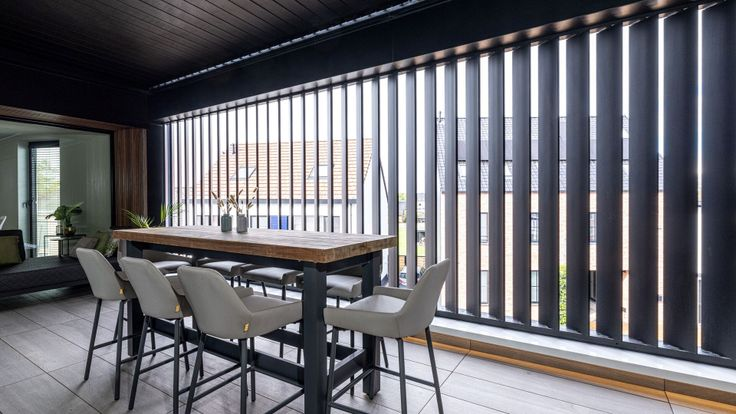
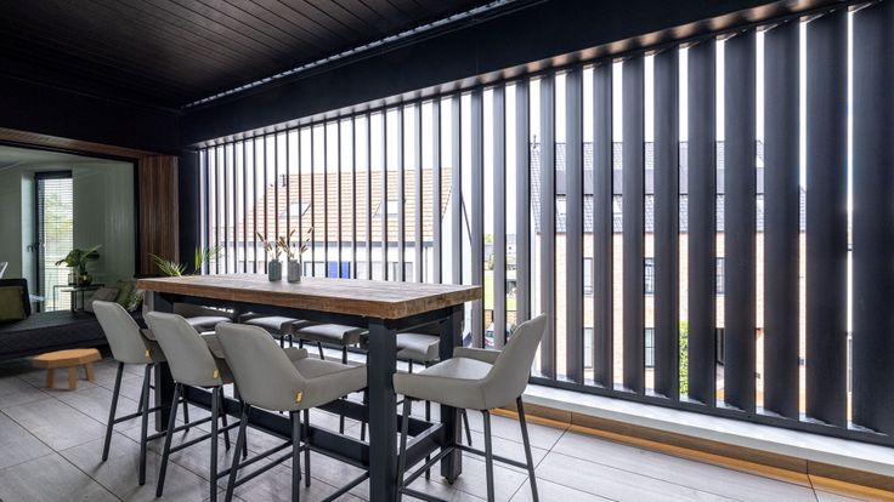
+ footstool [32,348,102,392]
